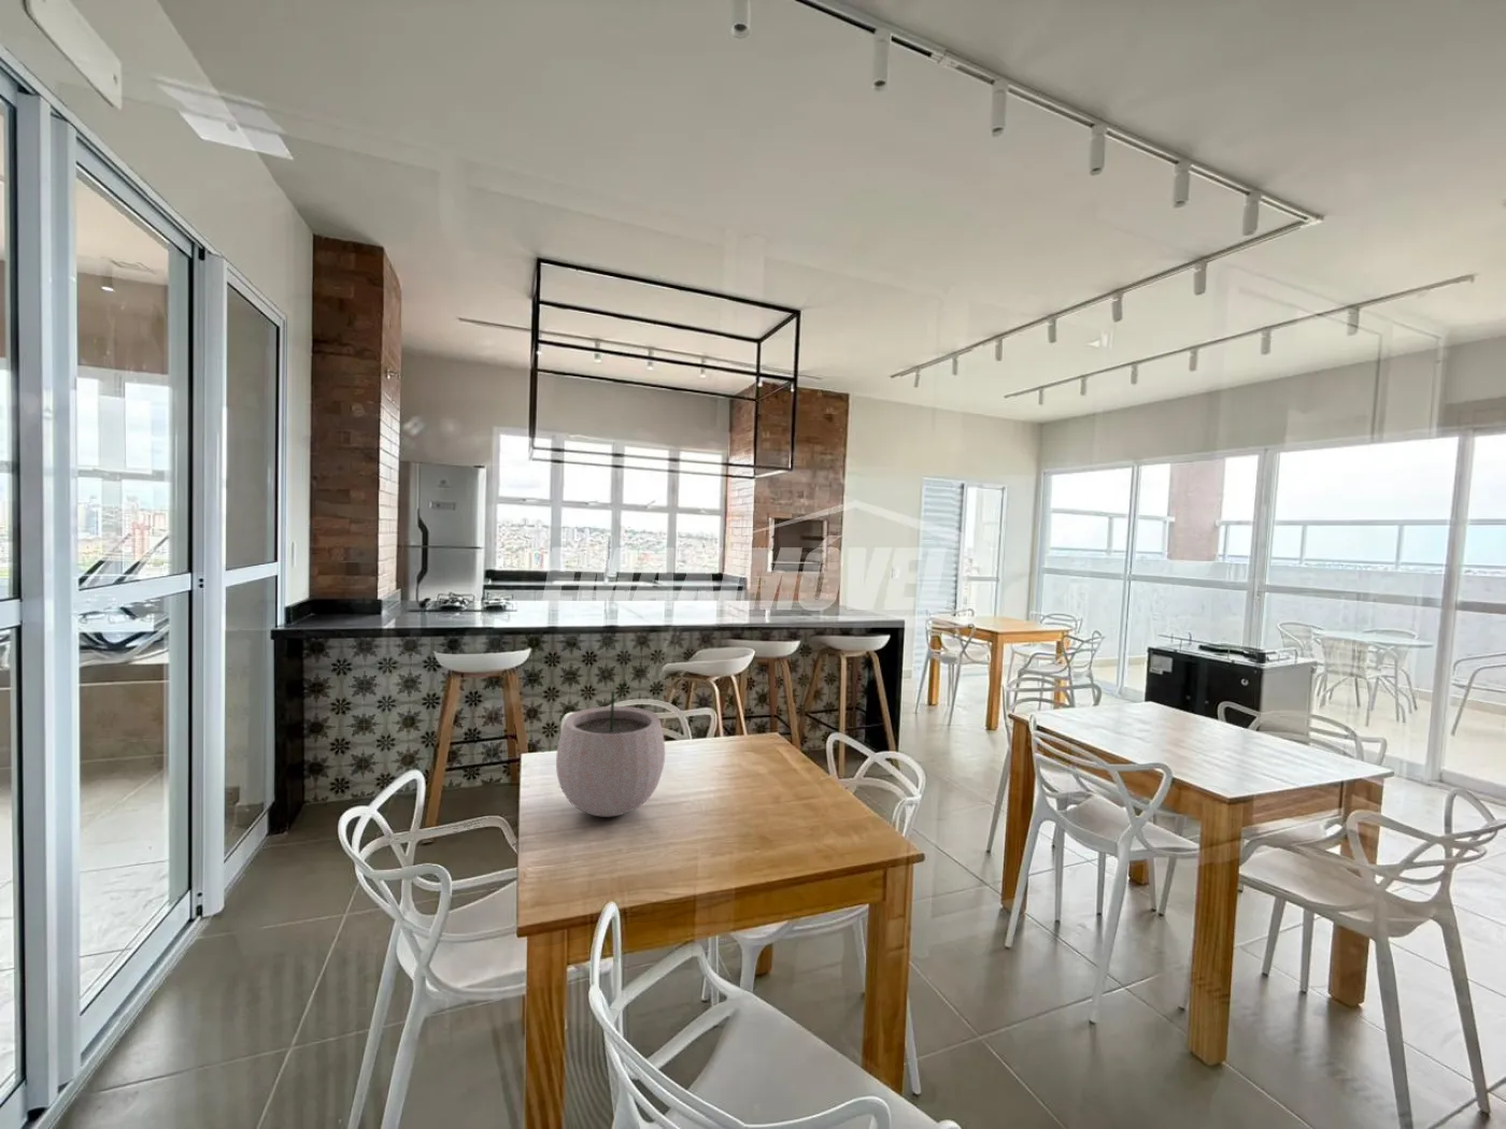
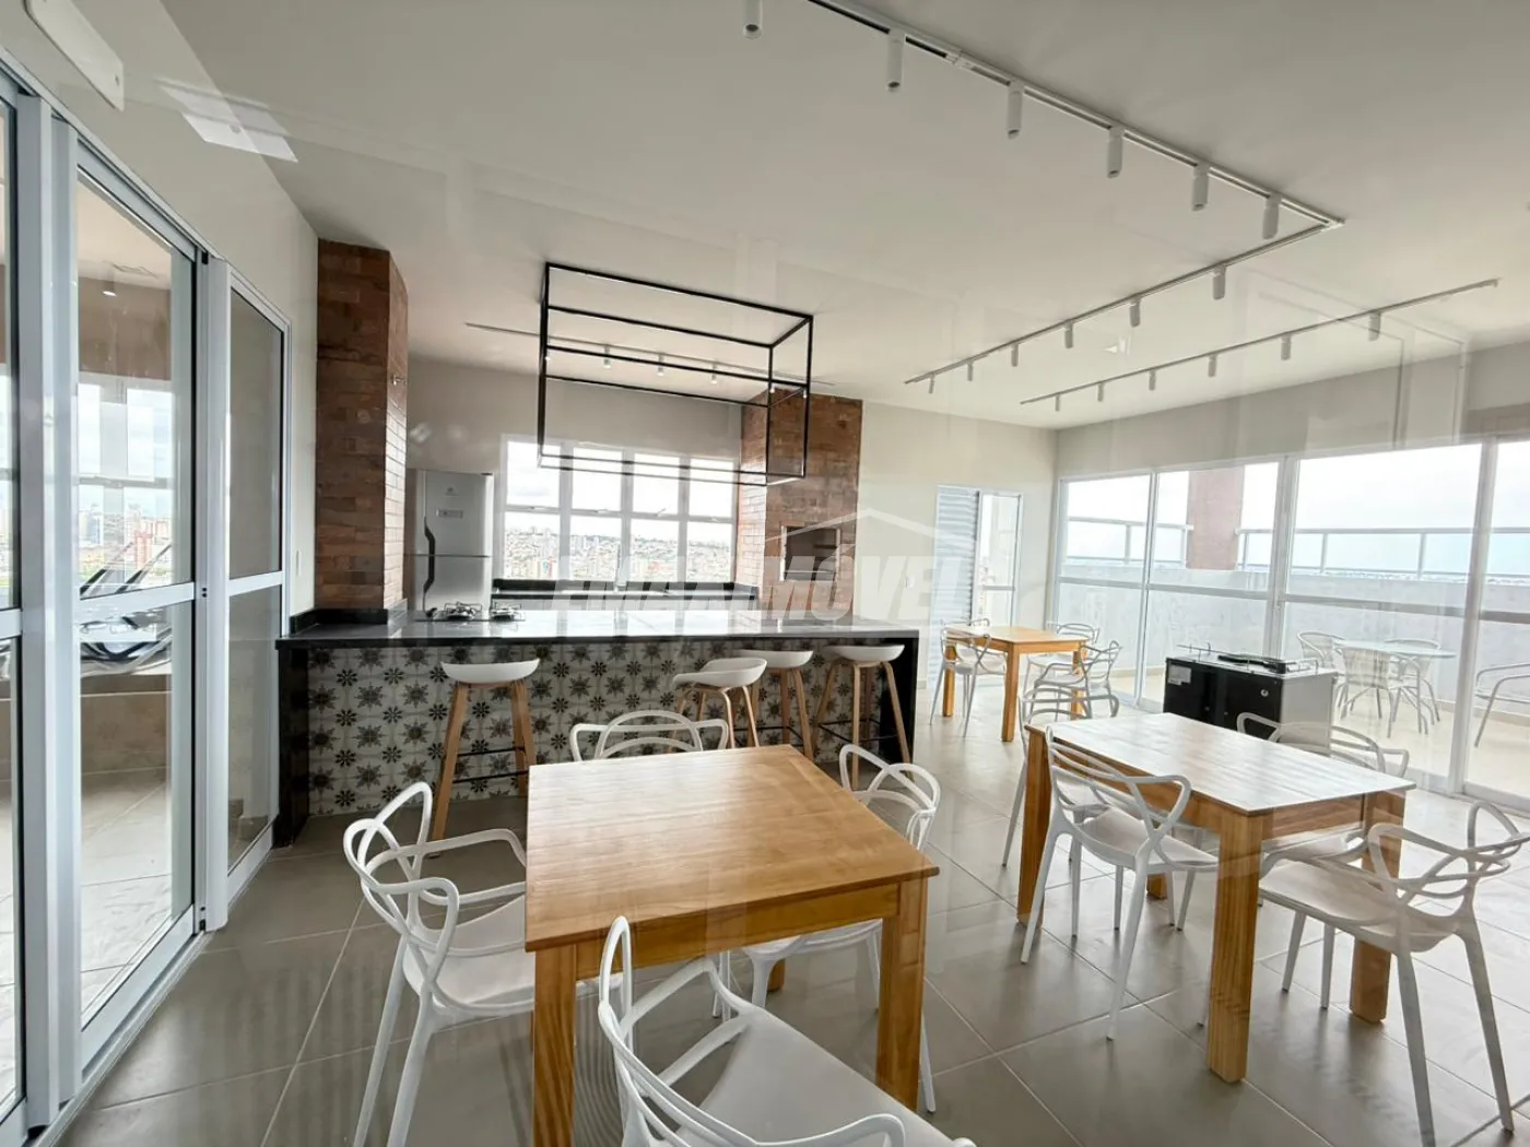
- plant pot [555,680,666,818]
